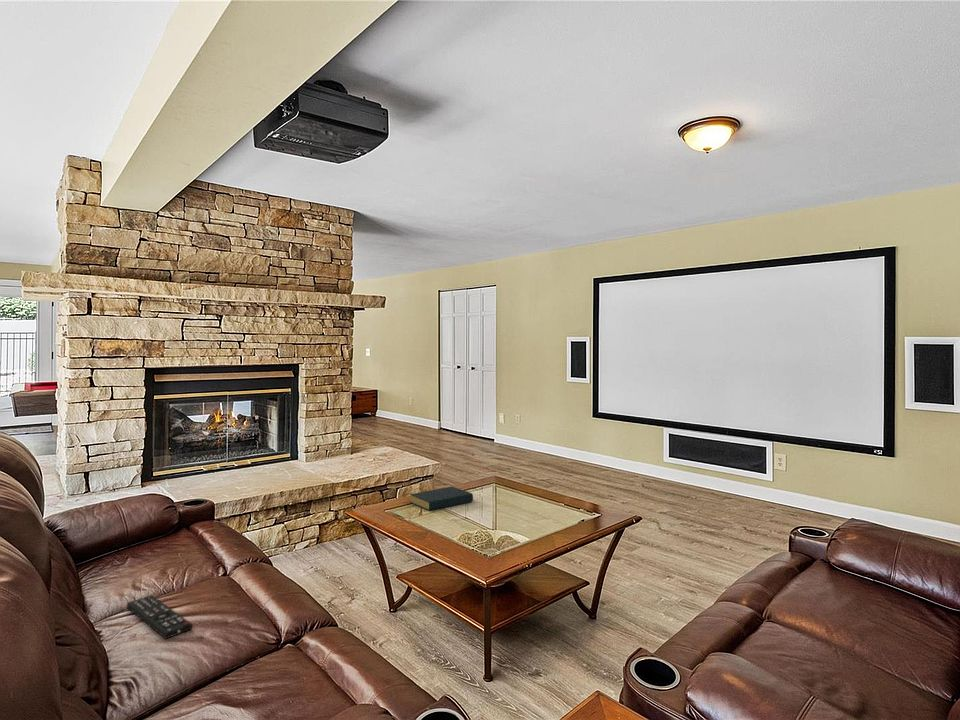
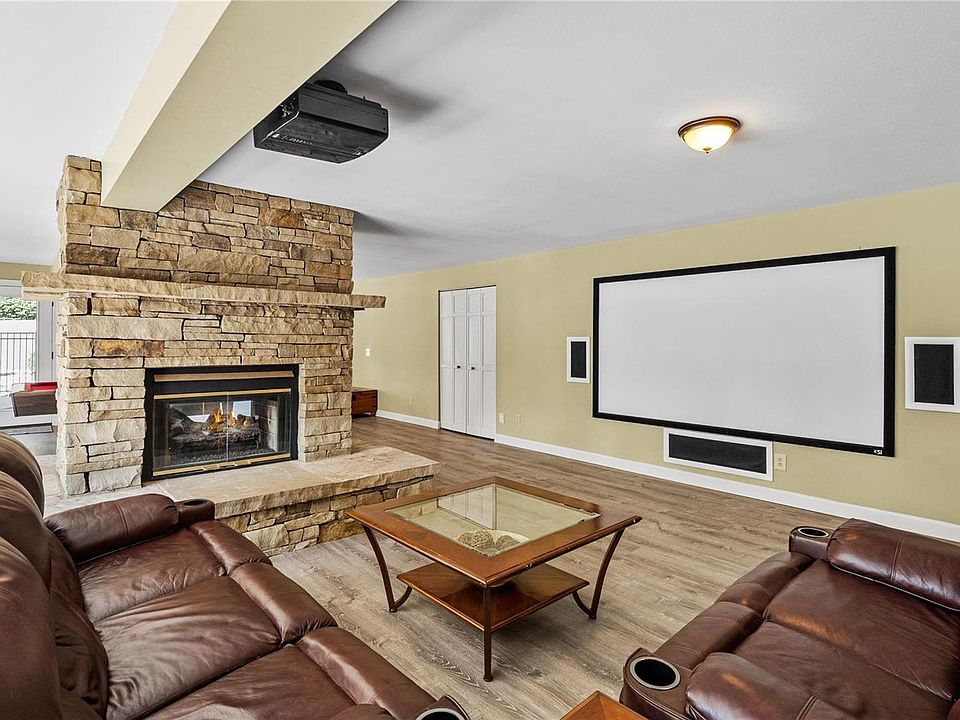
- hardback book [409,486,474,511]
- remote control [126,594,193,640]
